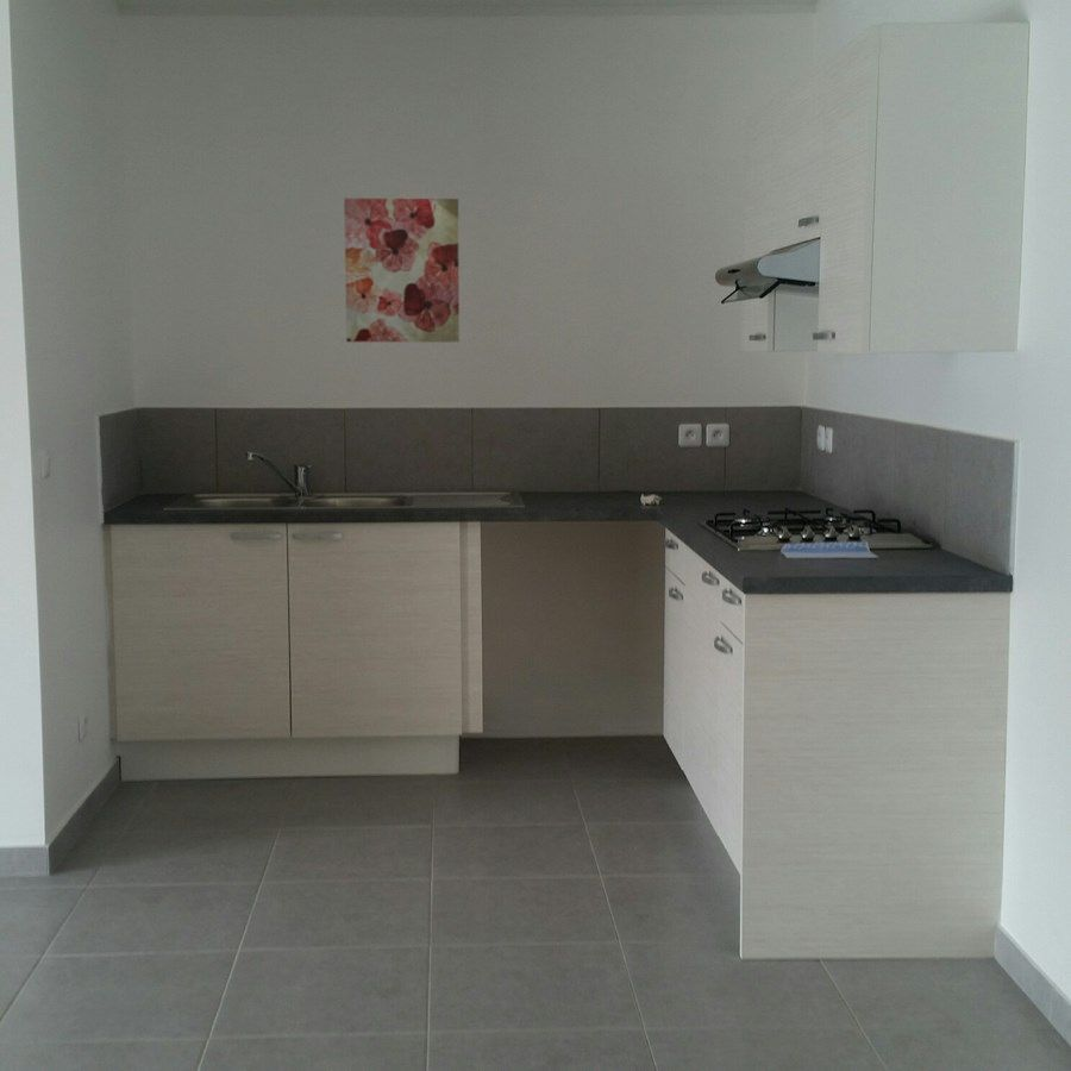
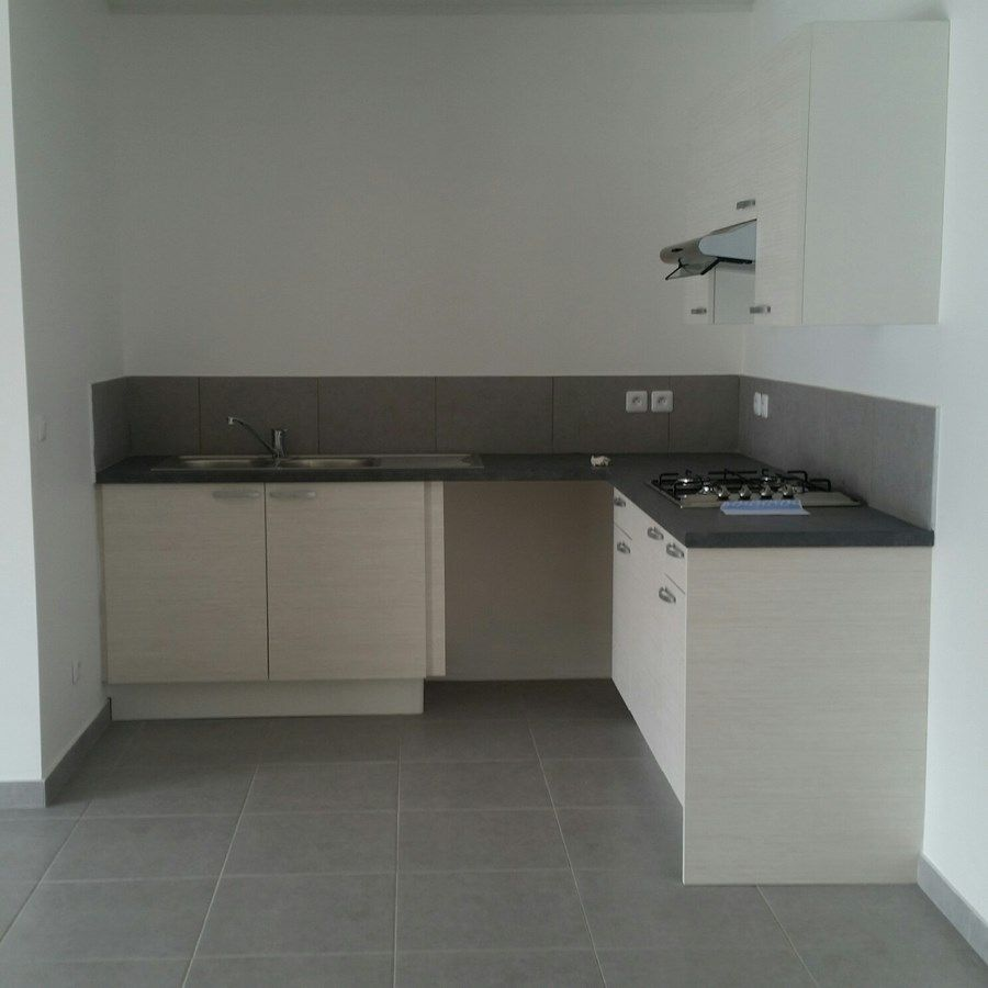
- wall art [343,198,461,343]
